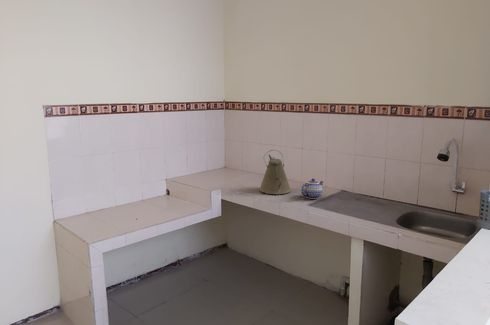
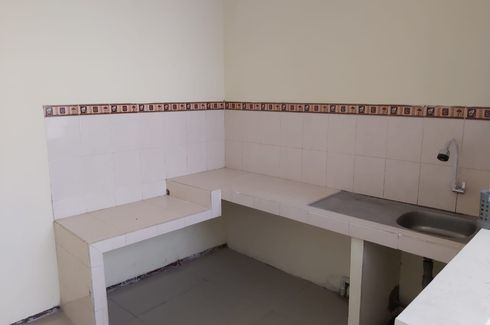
- teapot [300,178,325,200]
- kettle [258,149,292,195]
